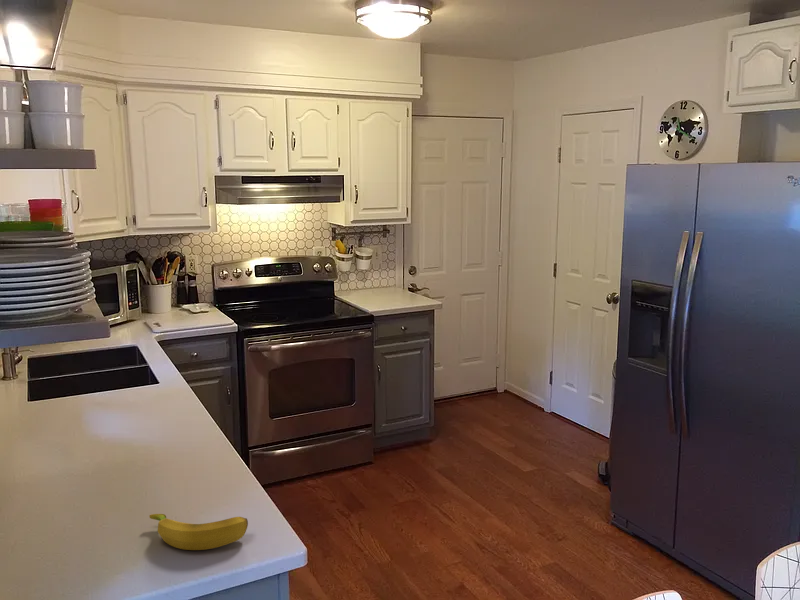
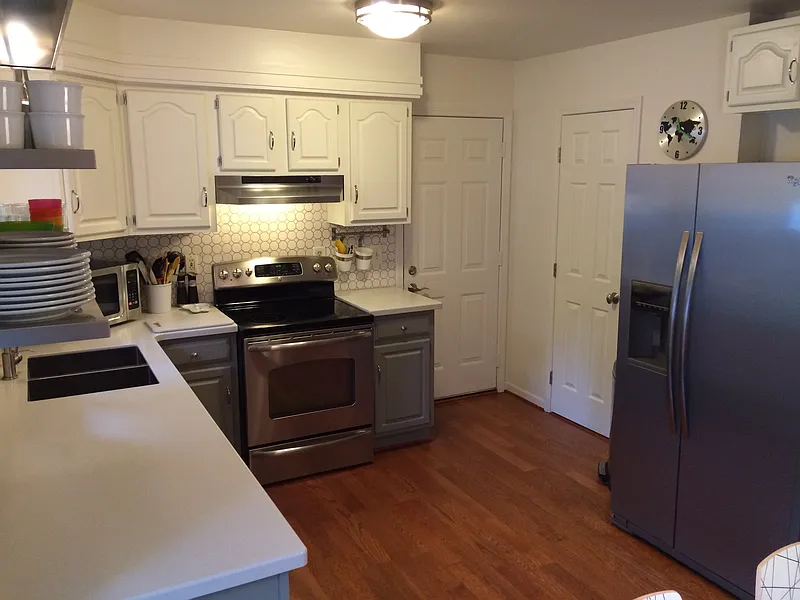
- banana [148,513,249,551]
